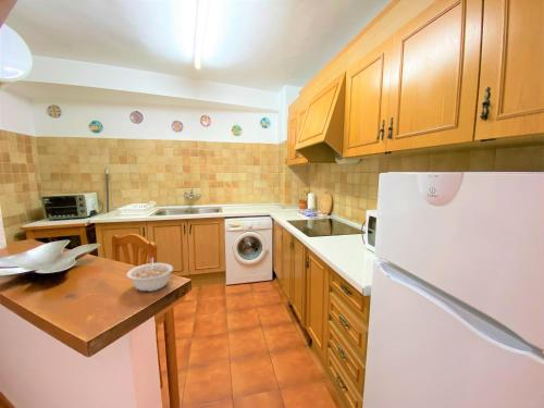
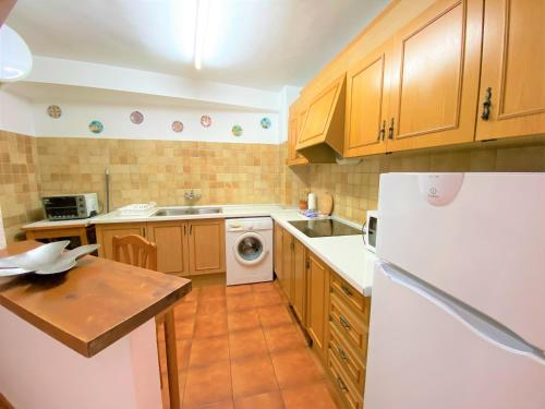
- legume [125,257,174,293]
